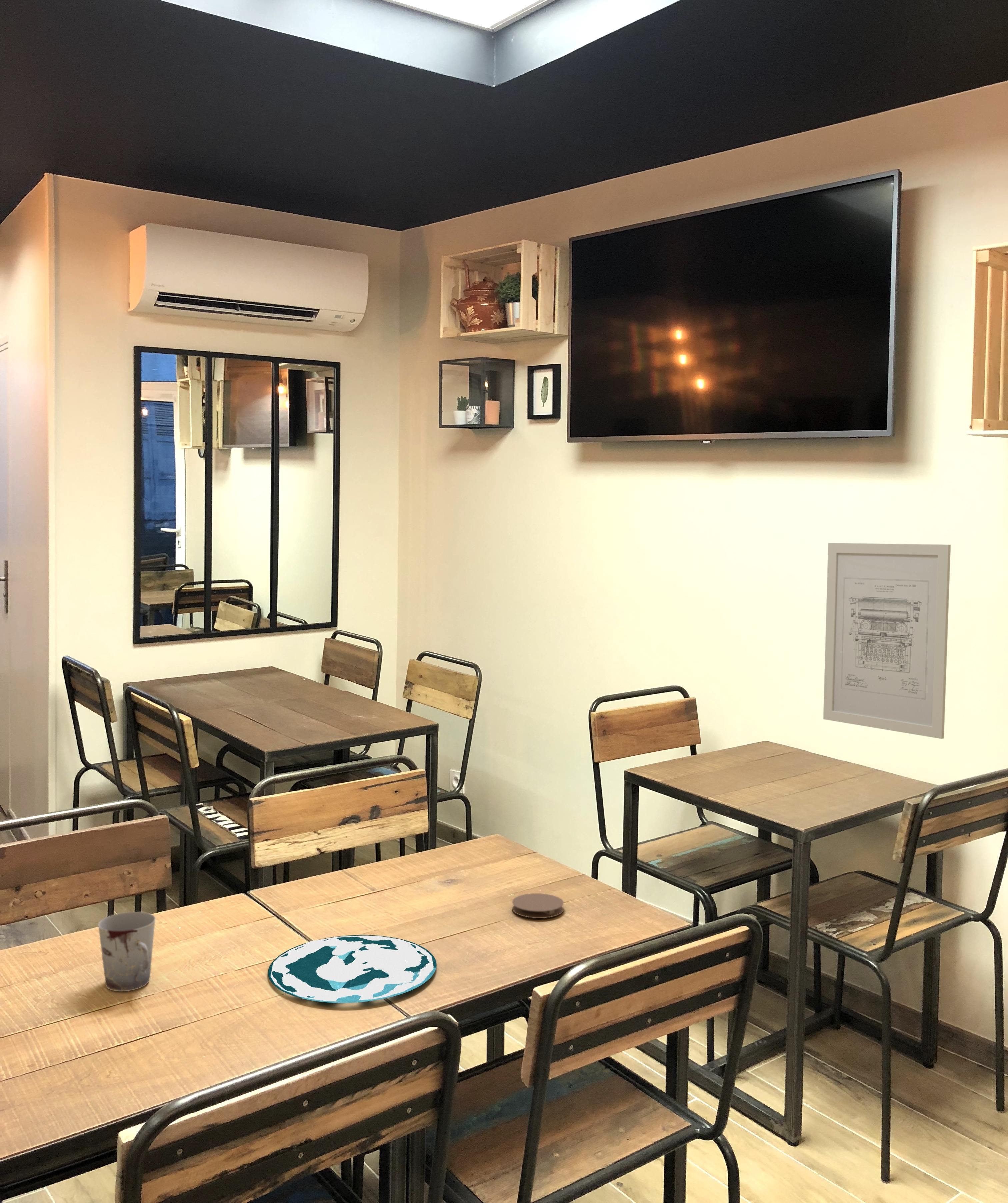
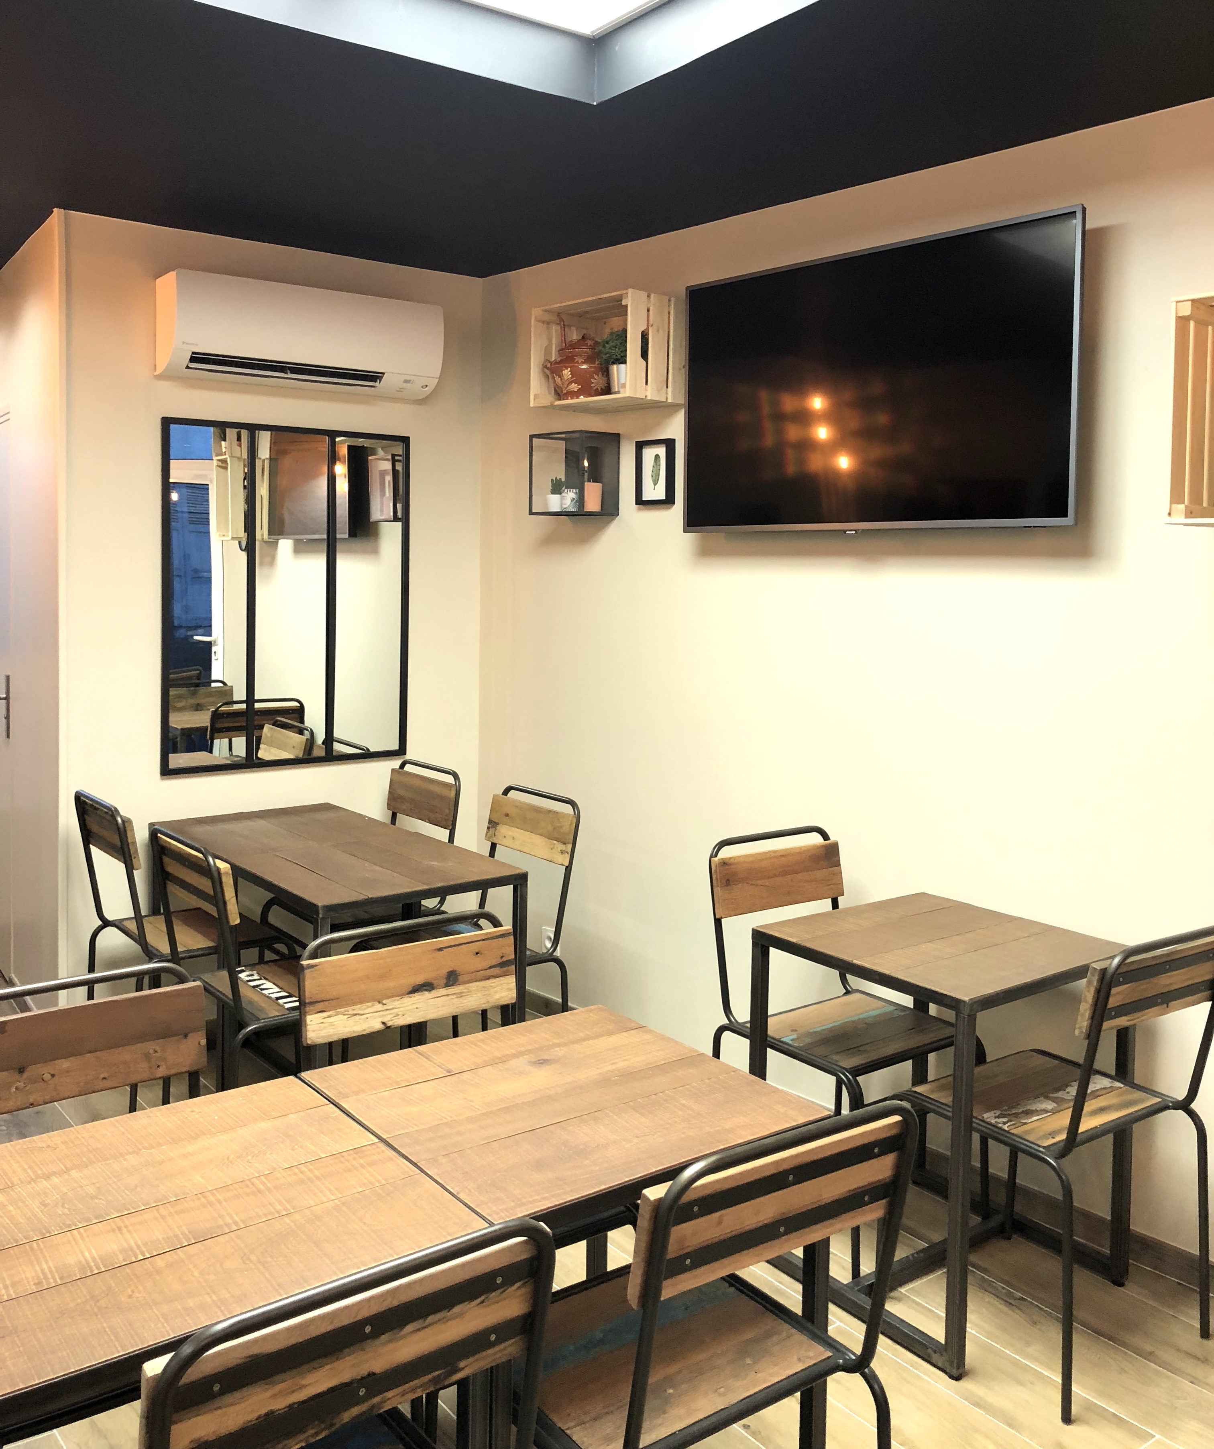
- cup [98,911,156,992]
- plate [268,935,437,1003]
- wall art [823,543,951,739]
- coaster [512,893,564,919]
